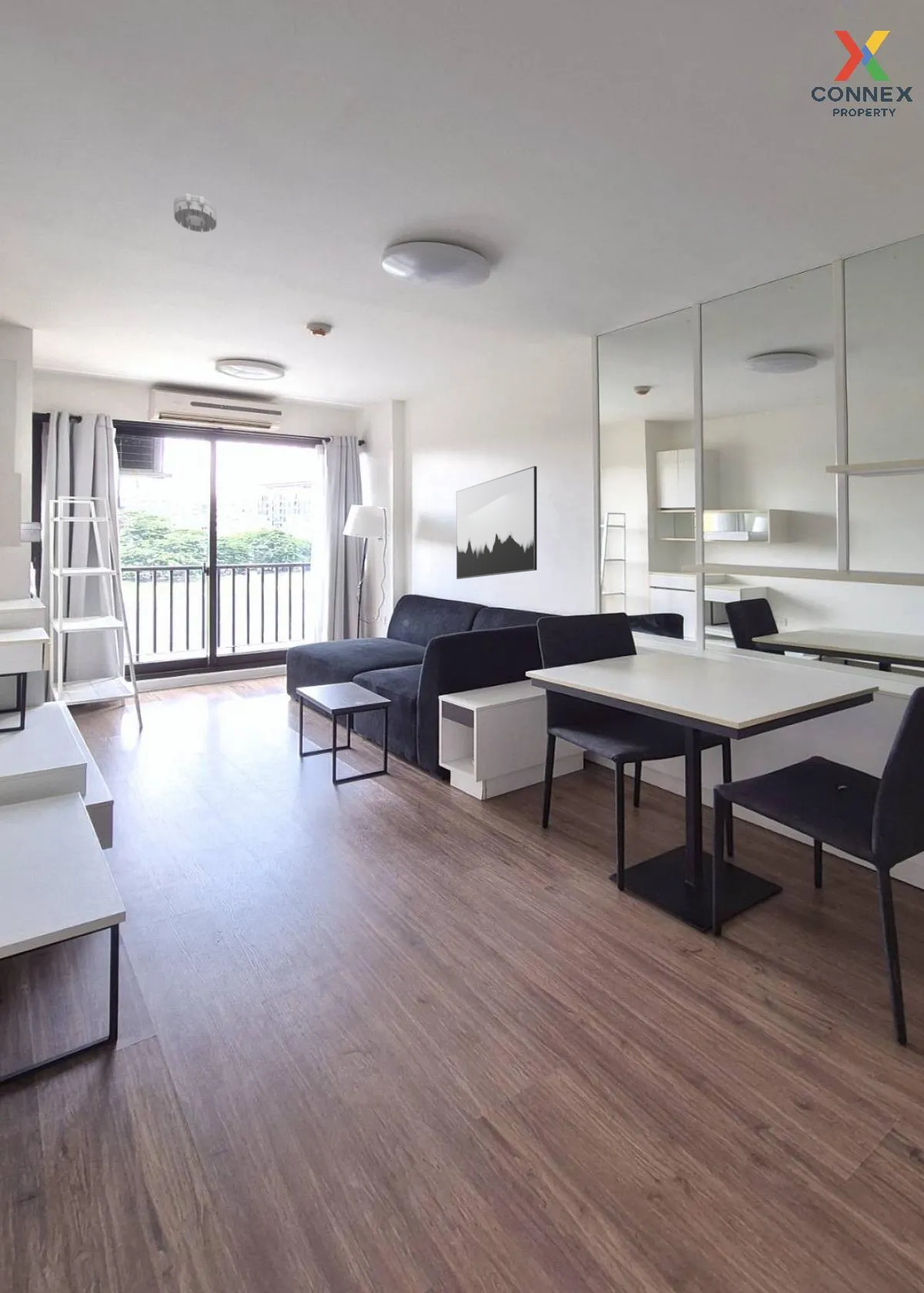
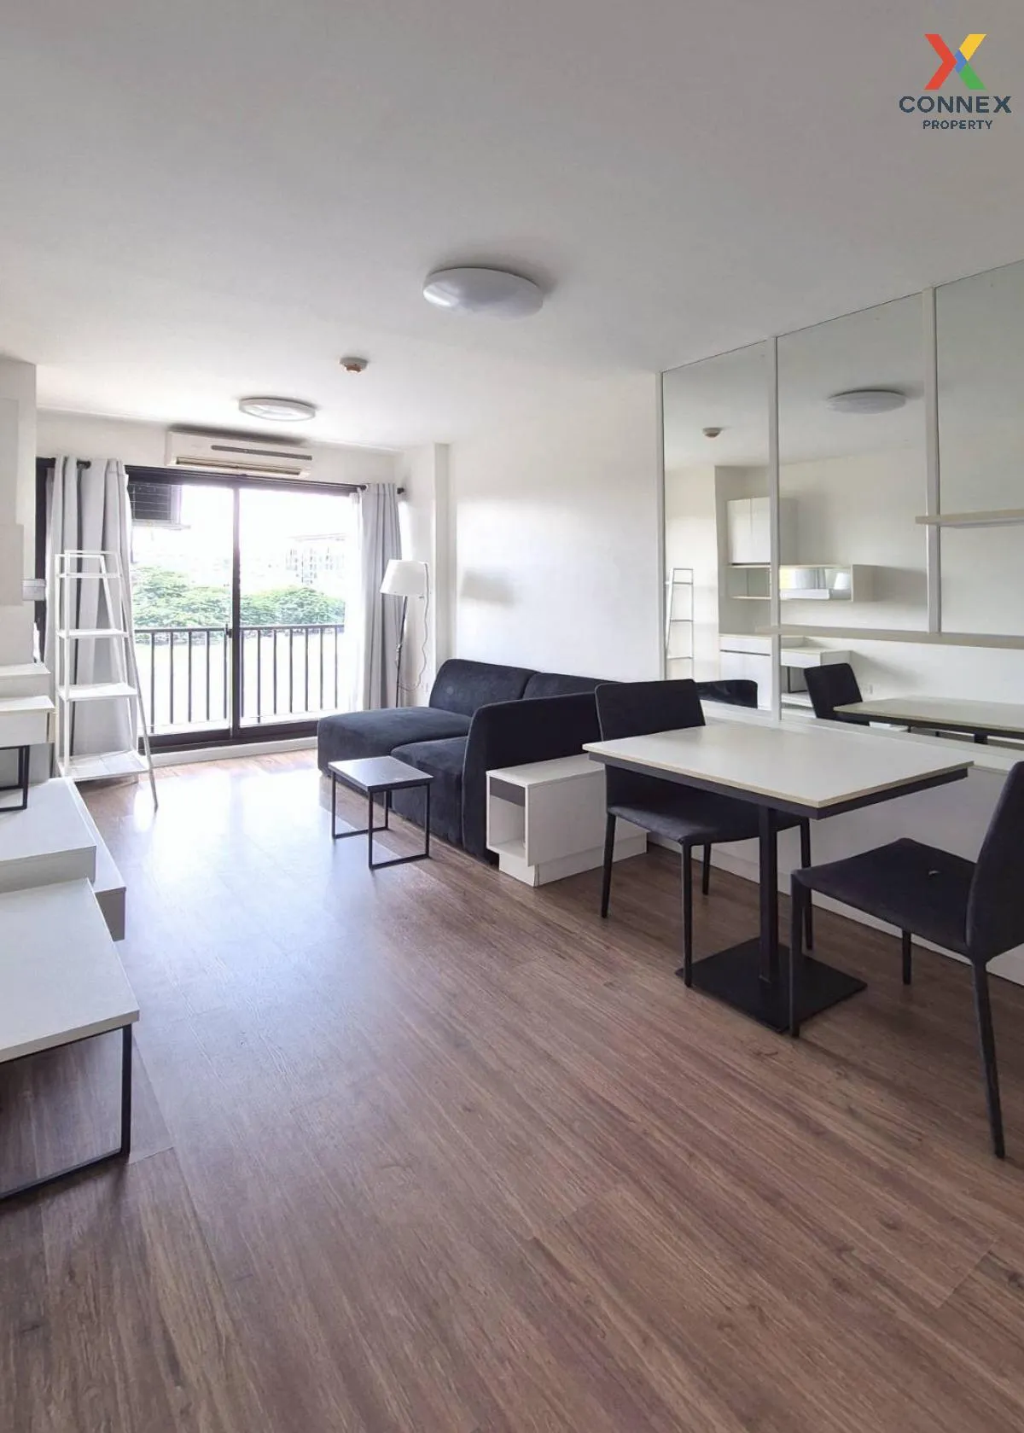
- smoke detector [173,193,218,233]
- wall art [455,465,537,580]
